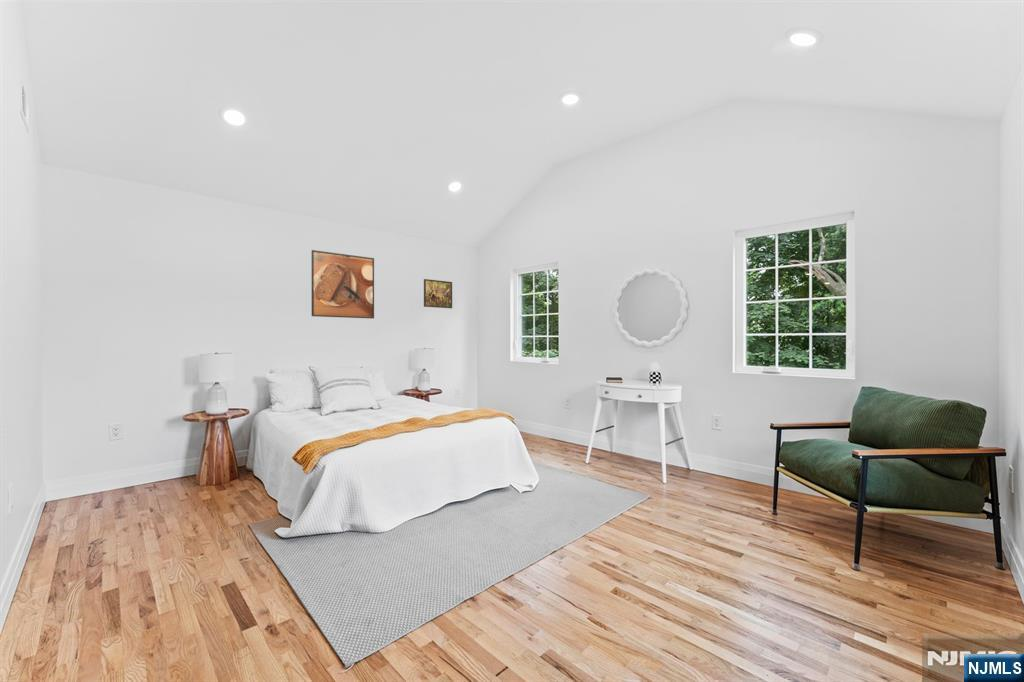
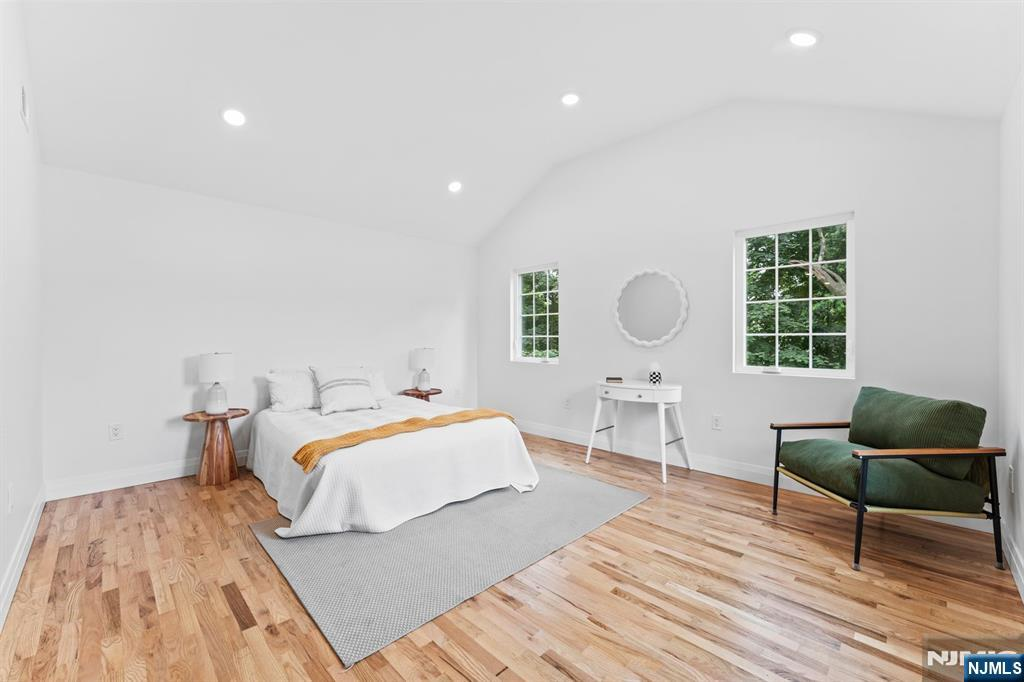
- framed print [311,249,375,320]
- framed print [423,278,453,309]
